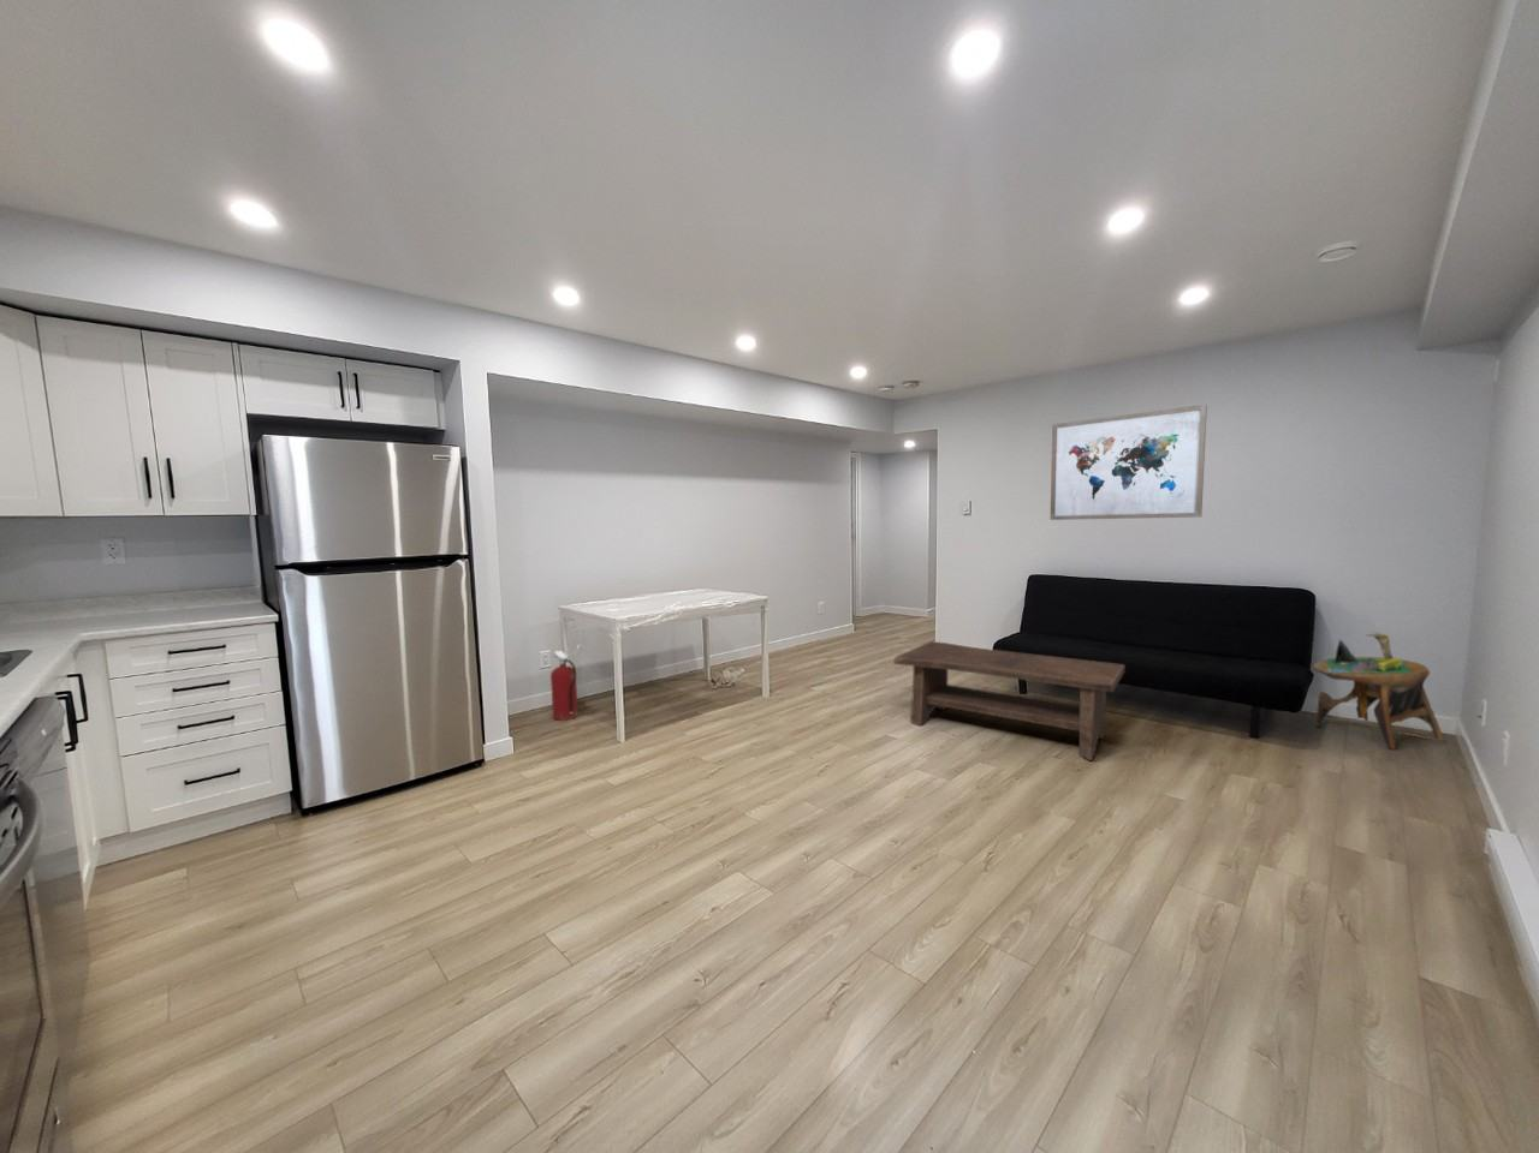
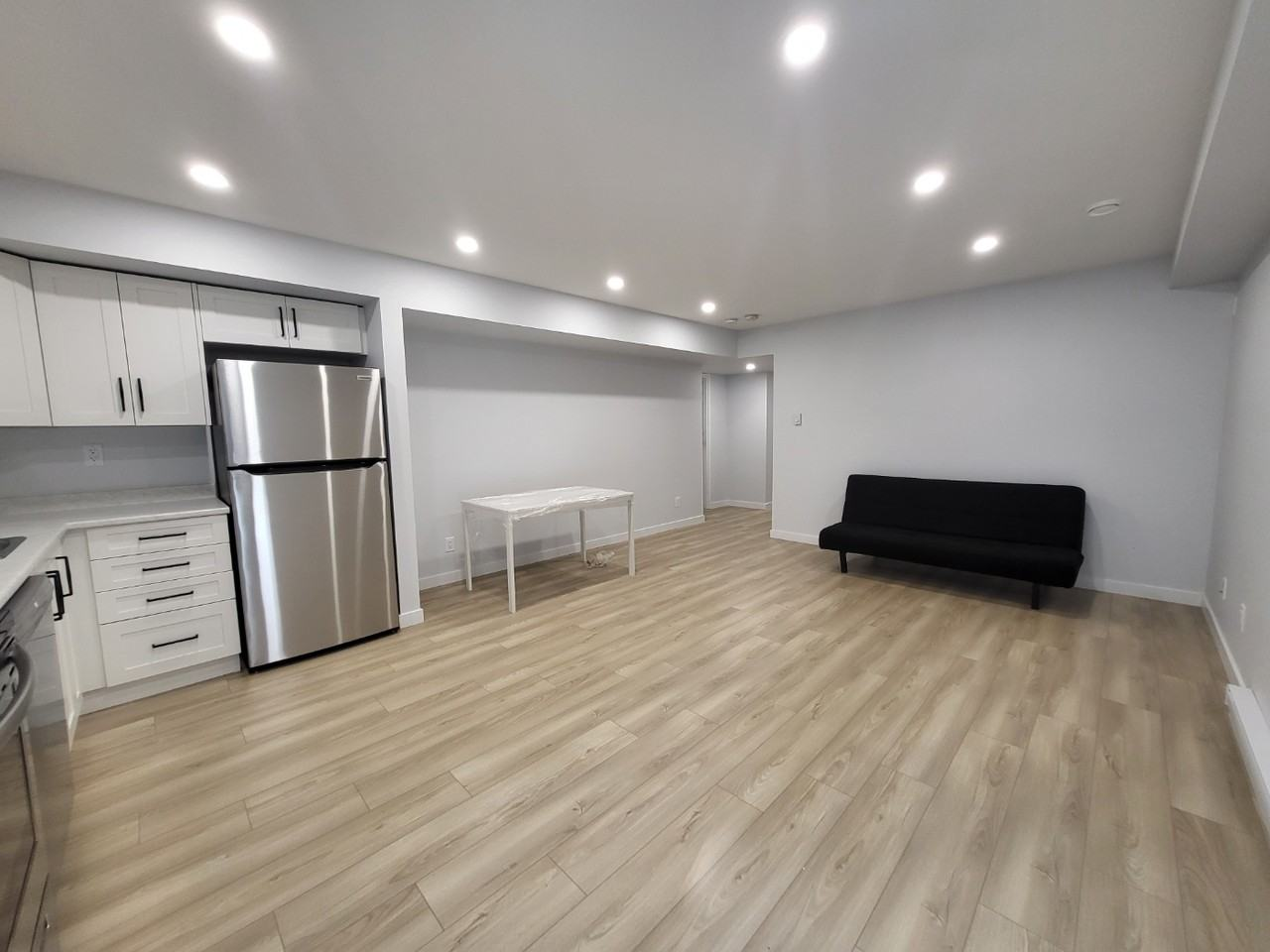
- side table [1310,632,1446,751]
- fire extinguisher [549,648,579,722]
- wall art [1048,403,1208,521]
- coffee table [892,641,1127,762]
